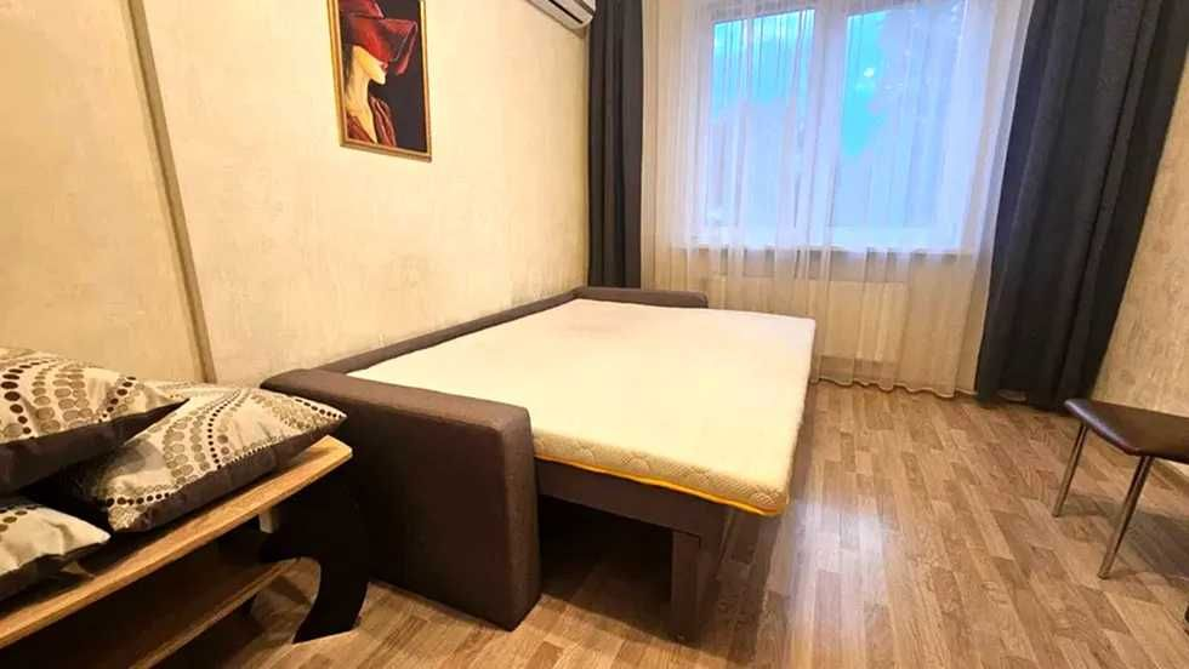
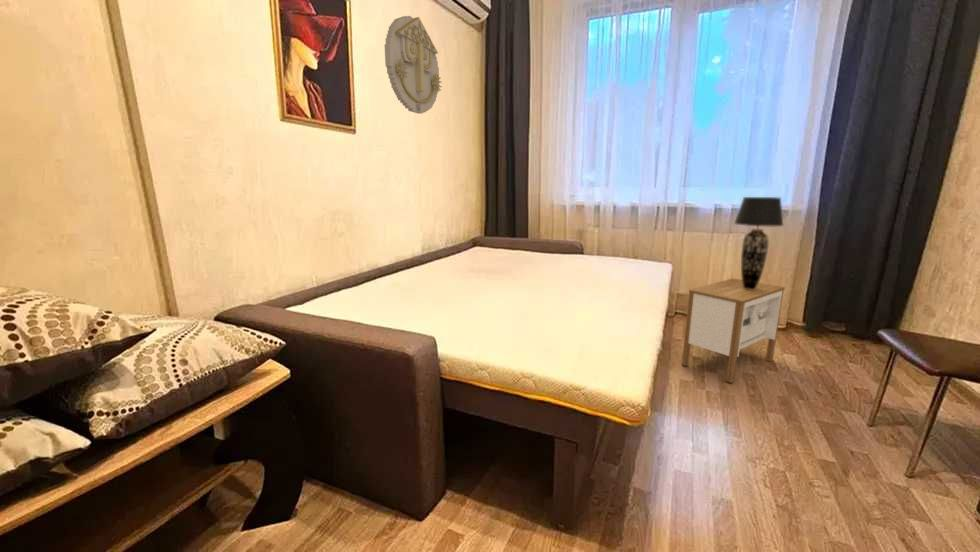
+ table lamp [733,196,784,290]
+ nightstand [681,277,786,384]
+ wall decoration [384,15,443,115]
